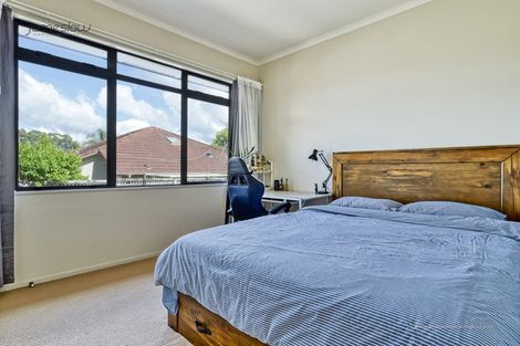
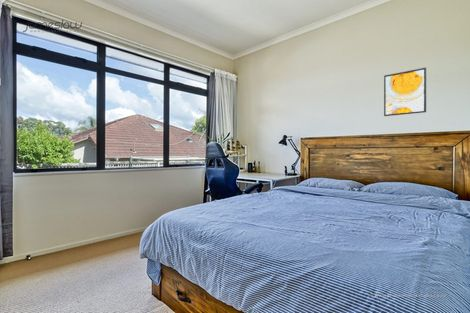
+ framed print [383,67,427,117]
